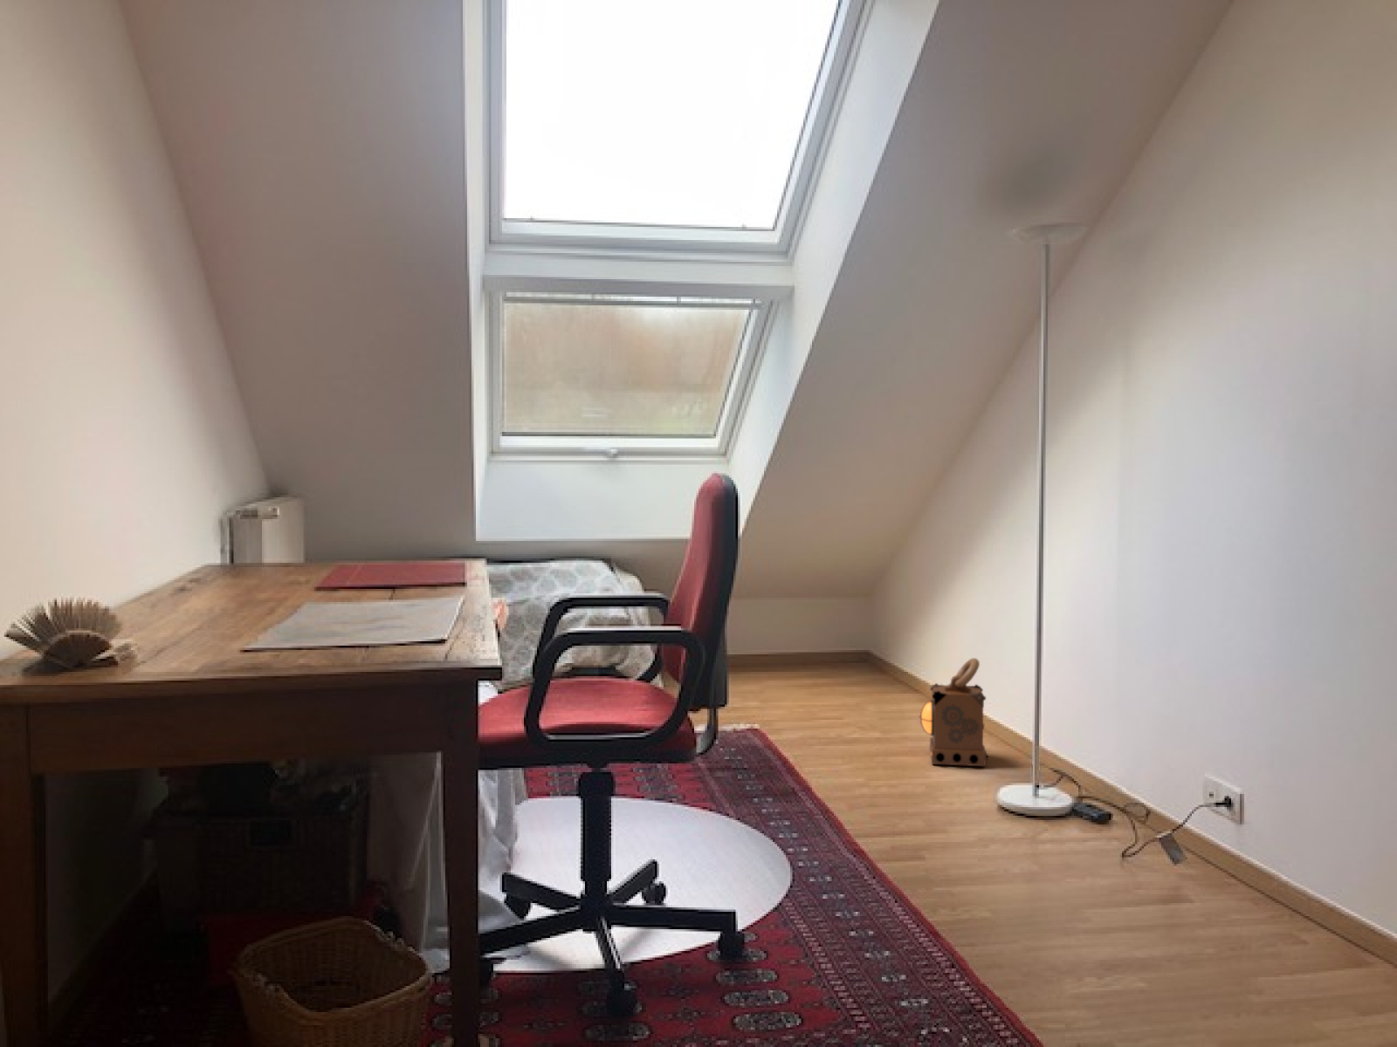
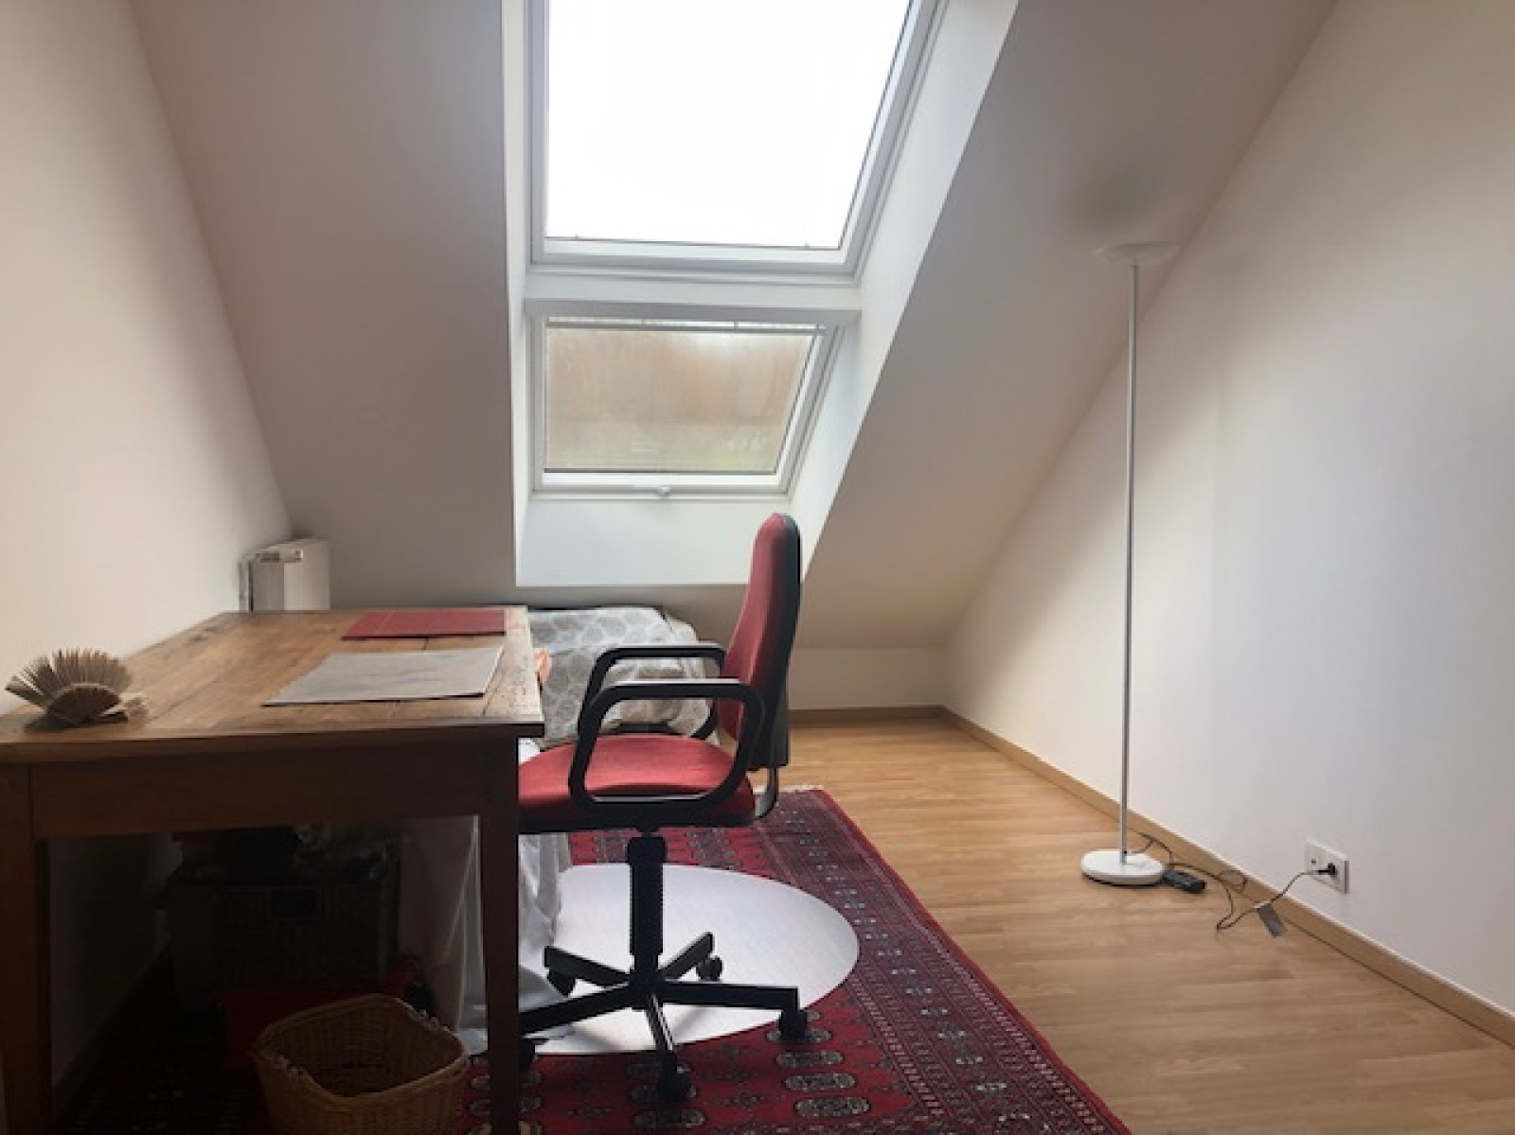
- lantern [919,657,989,767]
